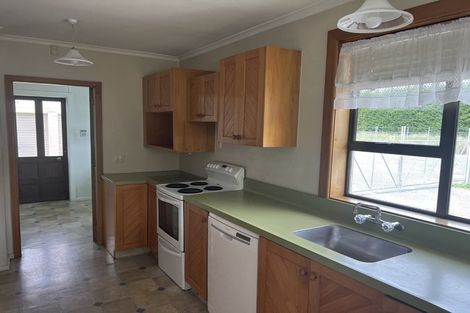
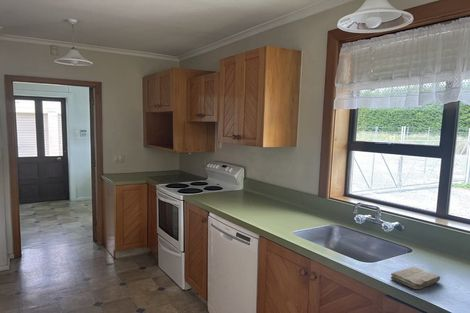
+ washcloth [390,266,441,290]
